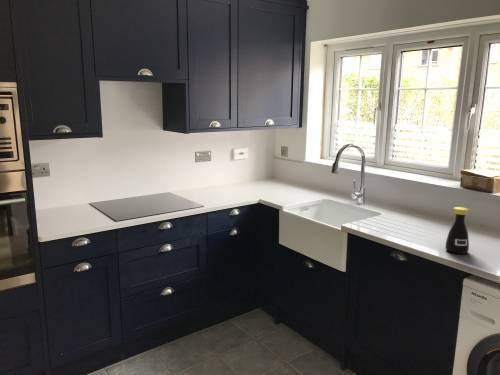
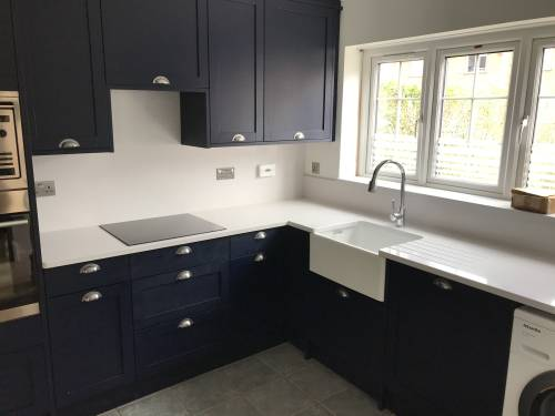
- bottle [444,206,471,255]
